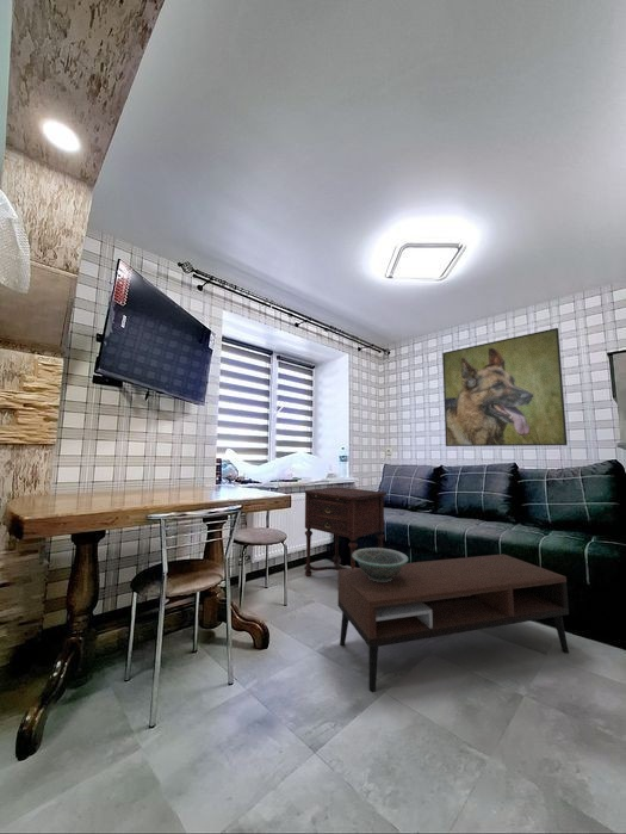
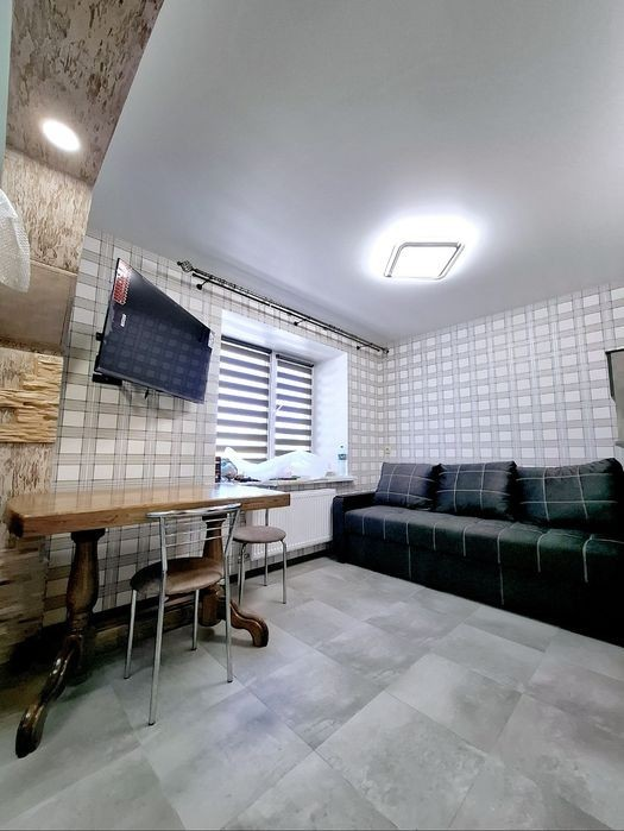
- coffee table [336,552,570,693]
- side table [303,486,388,577]
- decorative bowl [352,546,409,582]
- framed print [441,327,569,447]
